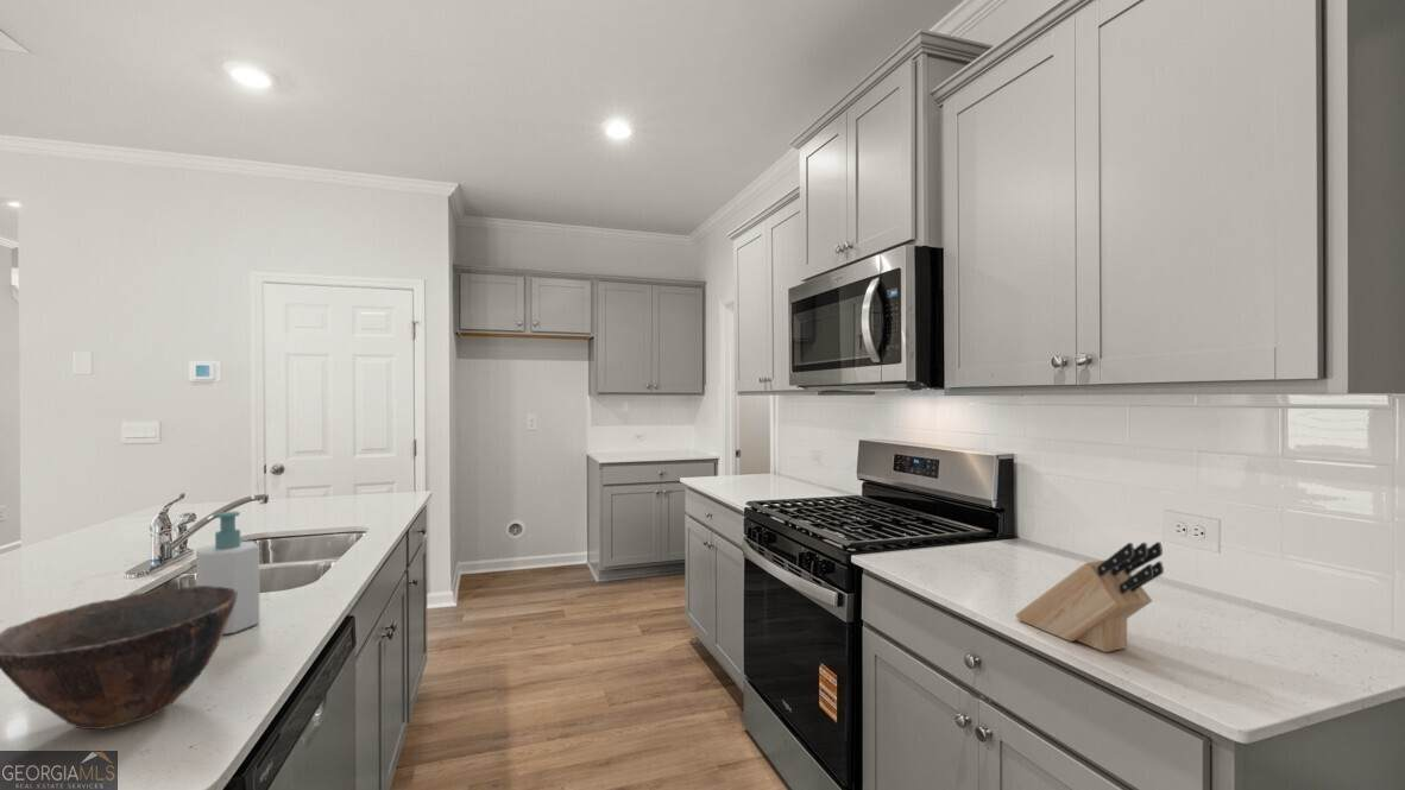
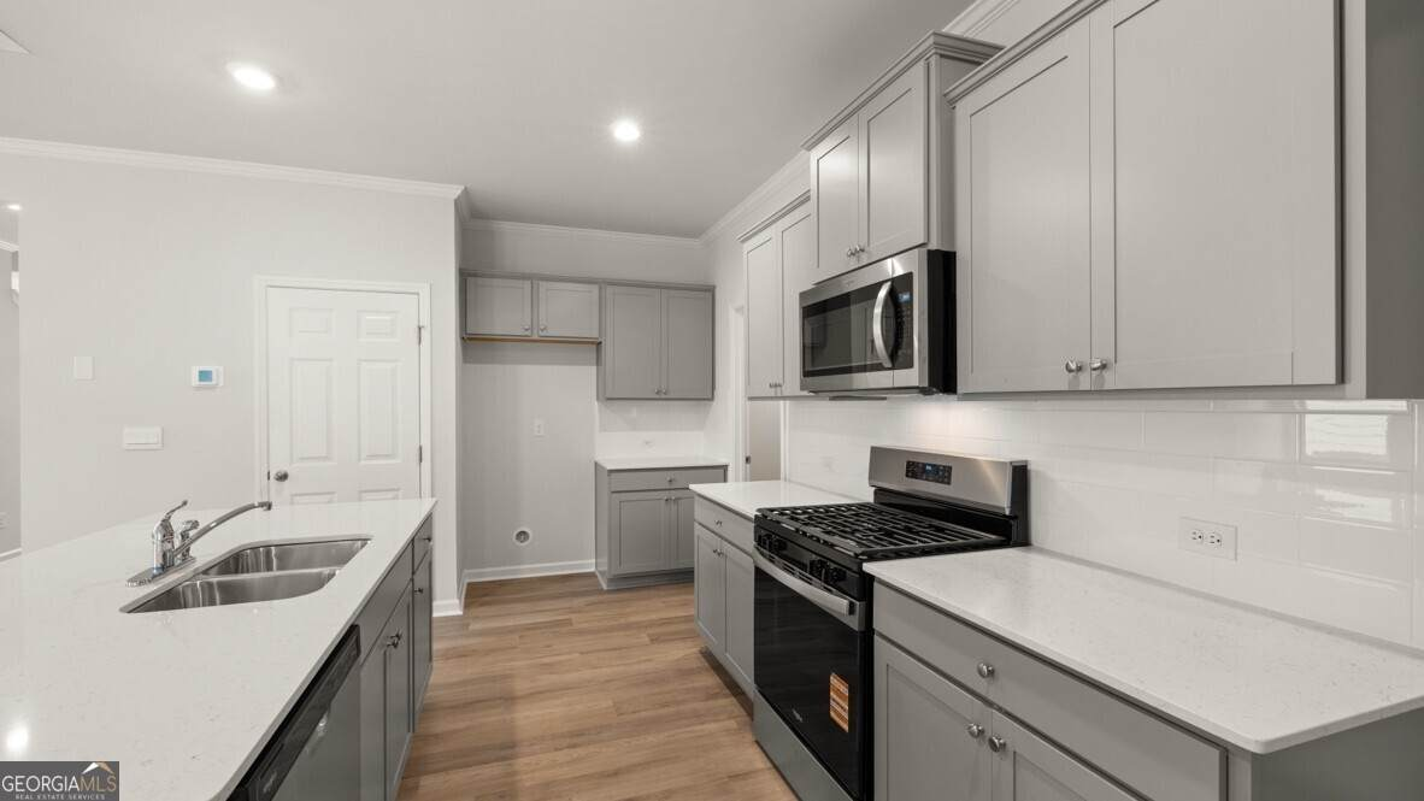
- soap bottle [195,511,262,636]
- knife block [1014,541,1165,653]
- bowl [0,584,238,731]
